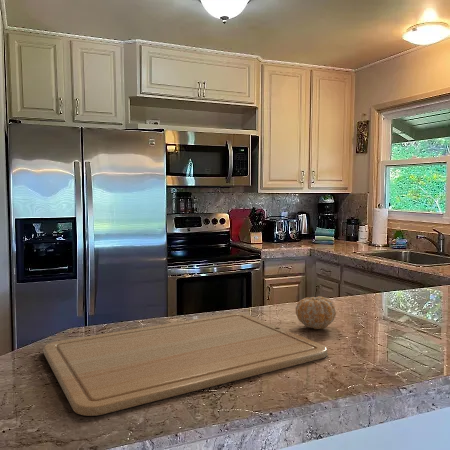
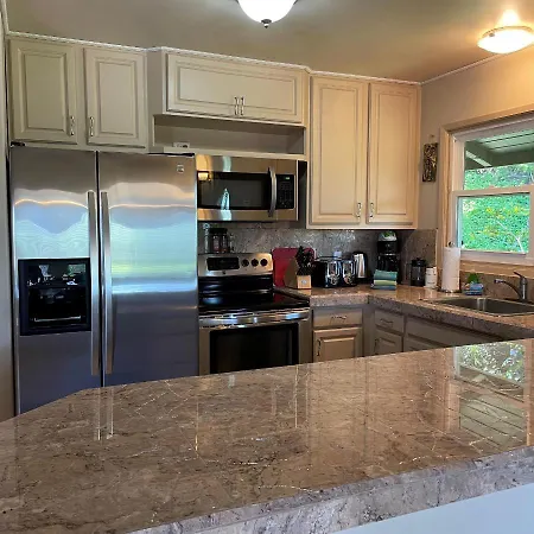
- fruit [295,295,337,330]
- chopping board [43,312,328,417]
